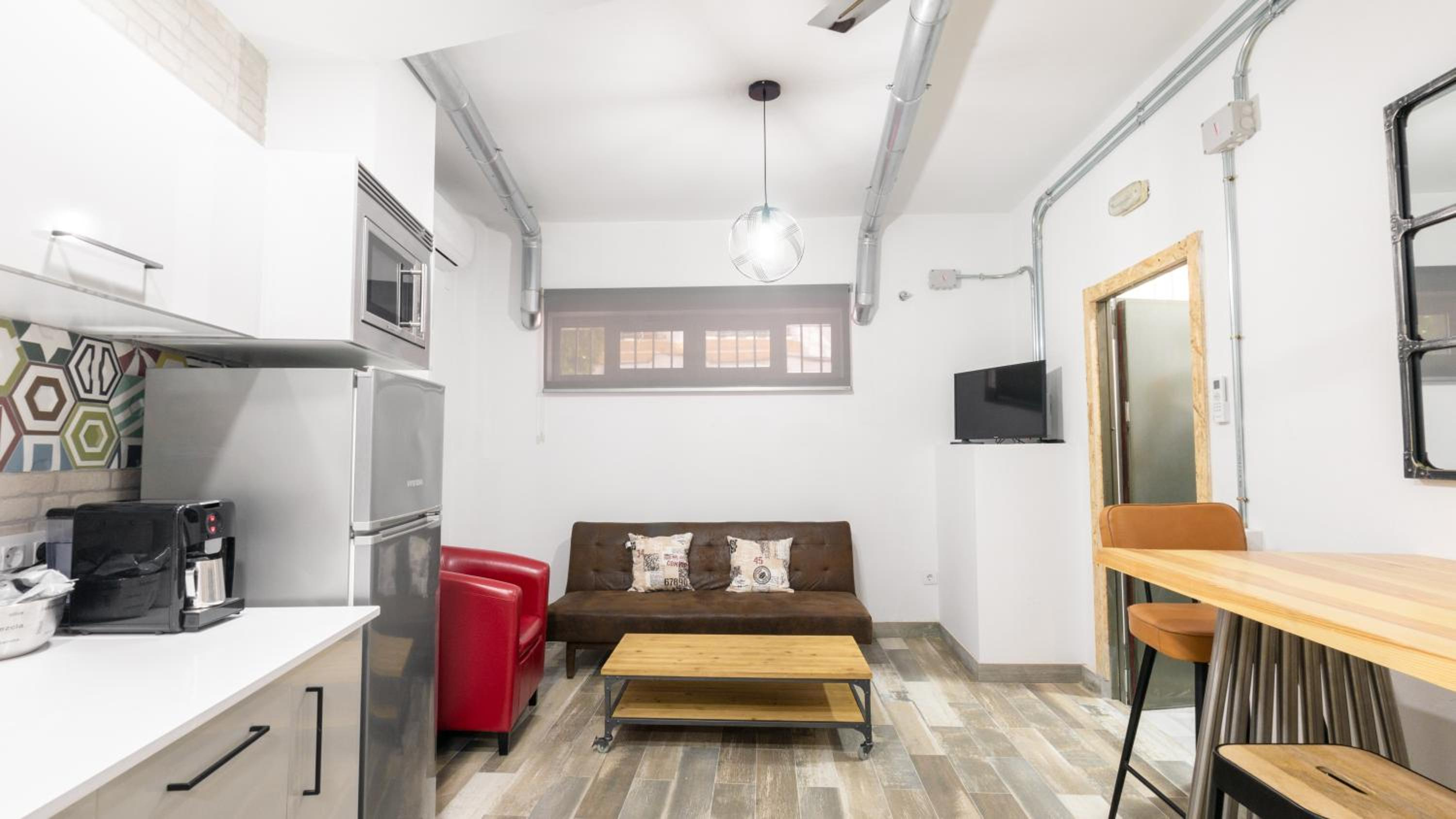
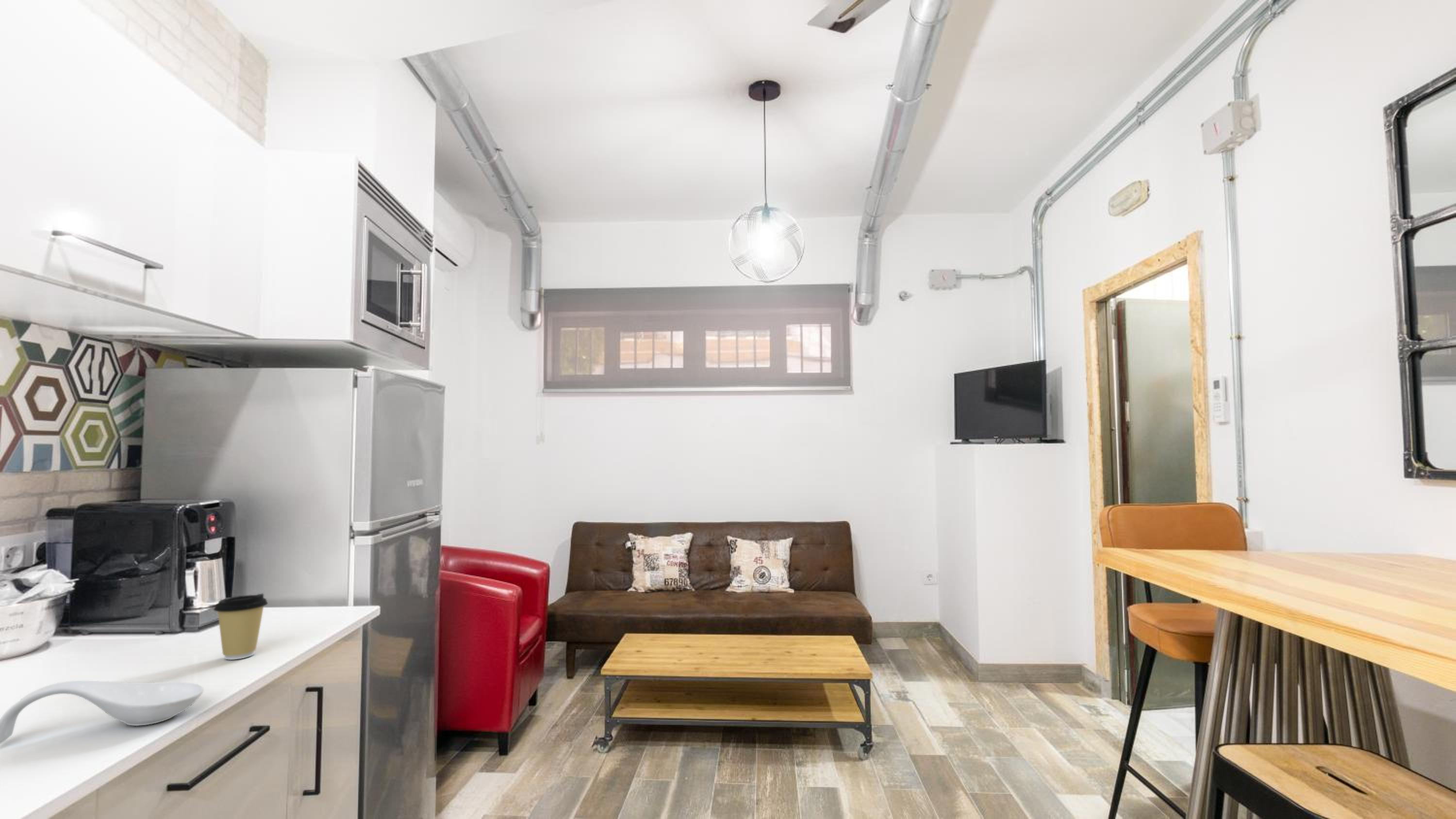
+ spoon rest [0,680,204,744]
+ coffee cup [213,593,268,660]
